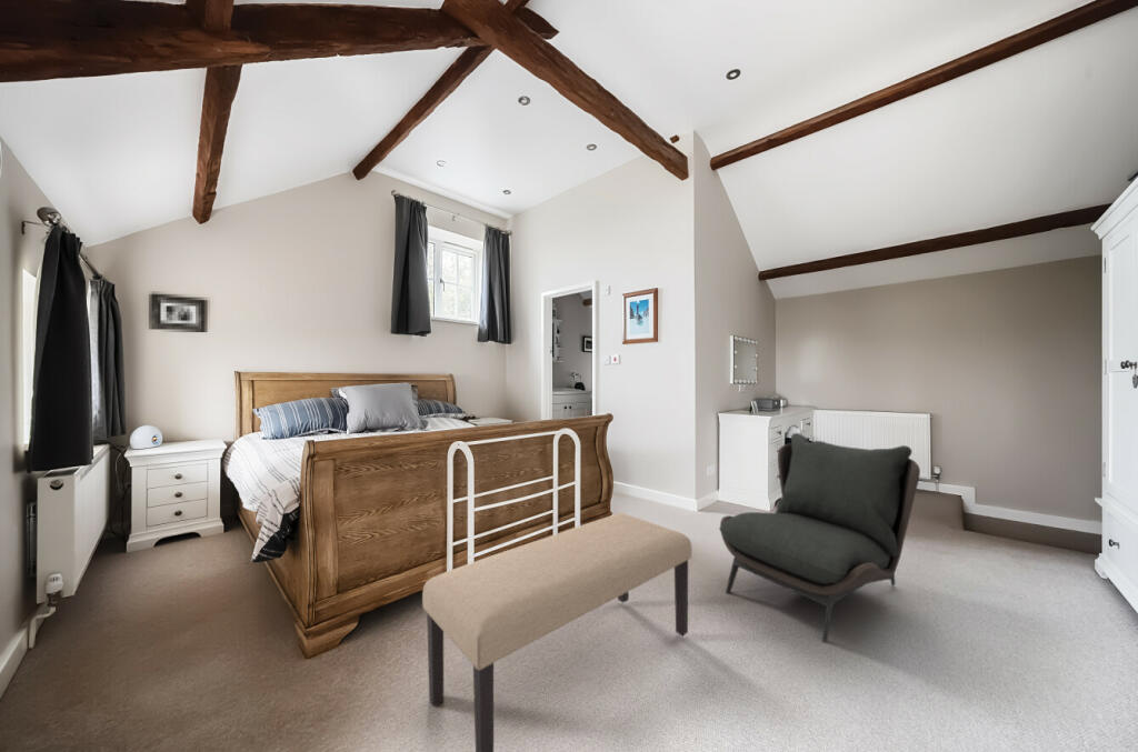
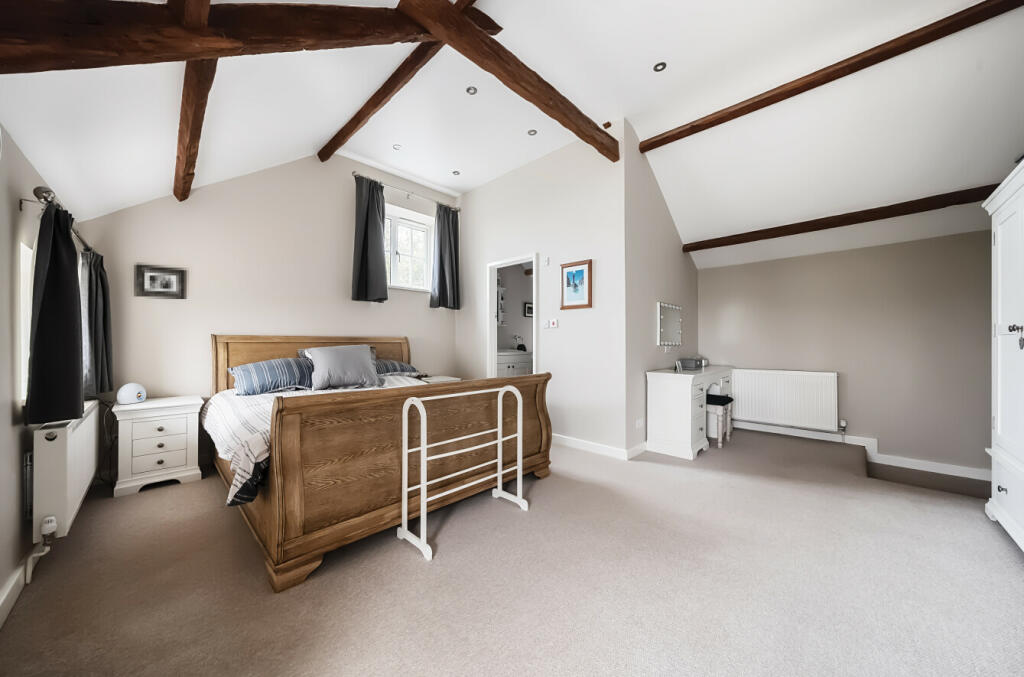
- armless chair [718,432,921,644]
- bench [421,512,692,752]
